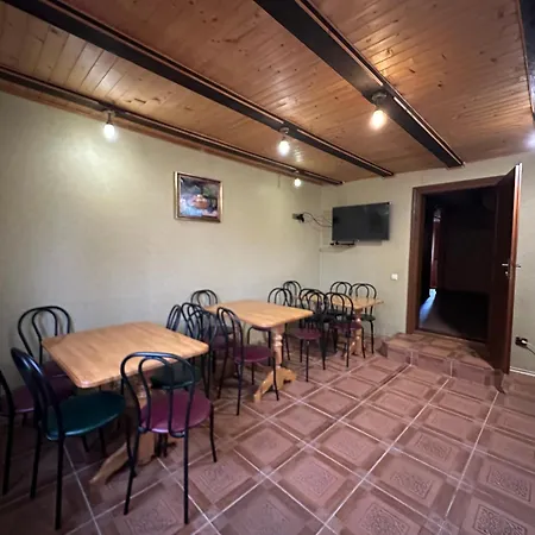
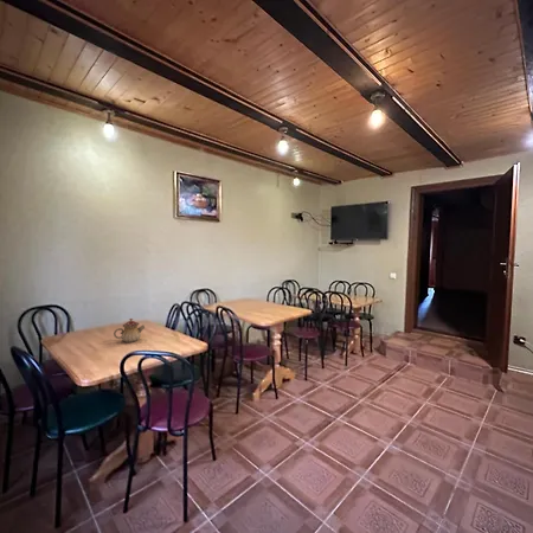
+ teapot [113,317,146,343]
